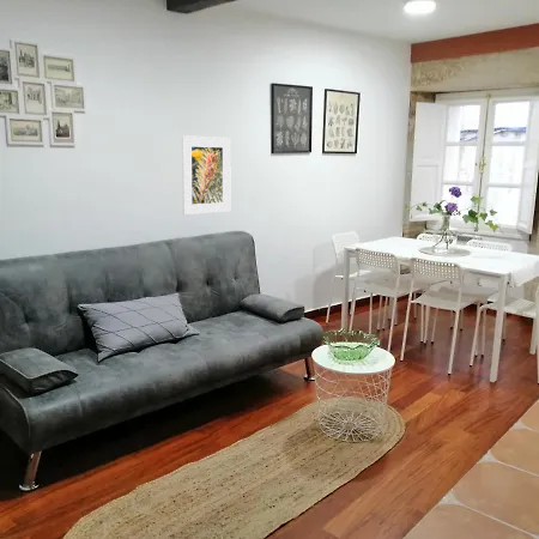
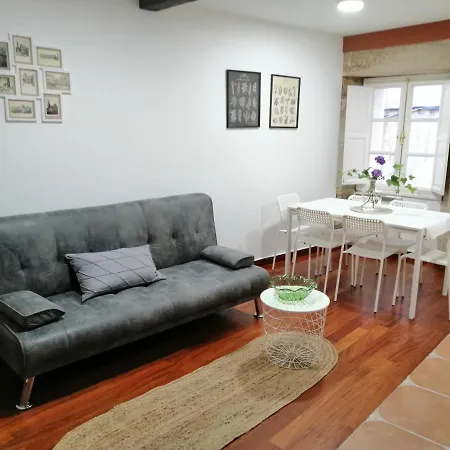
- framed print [181,134,232,216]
